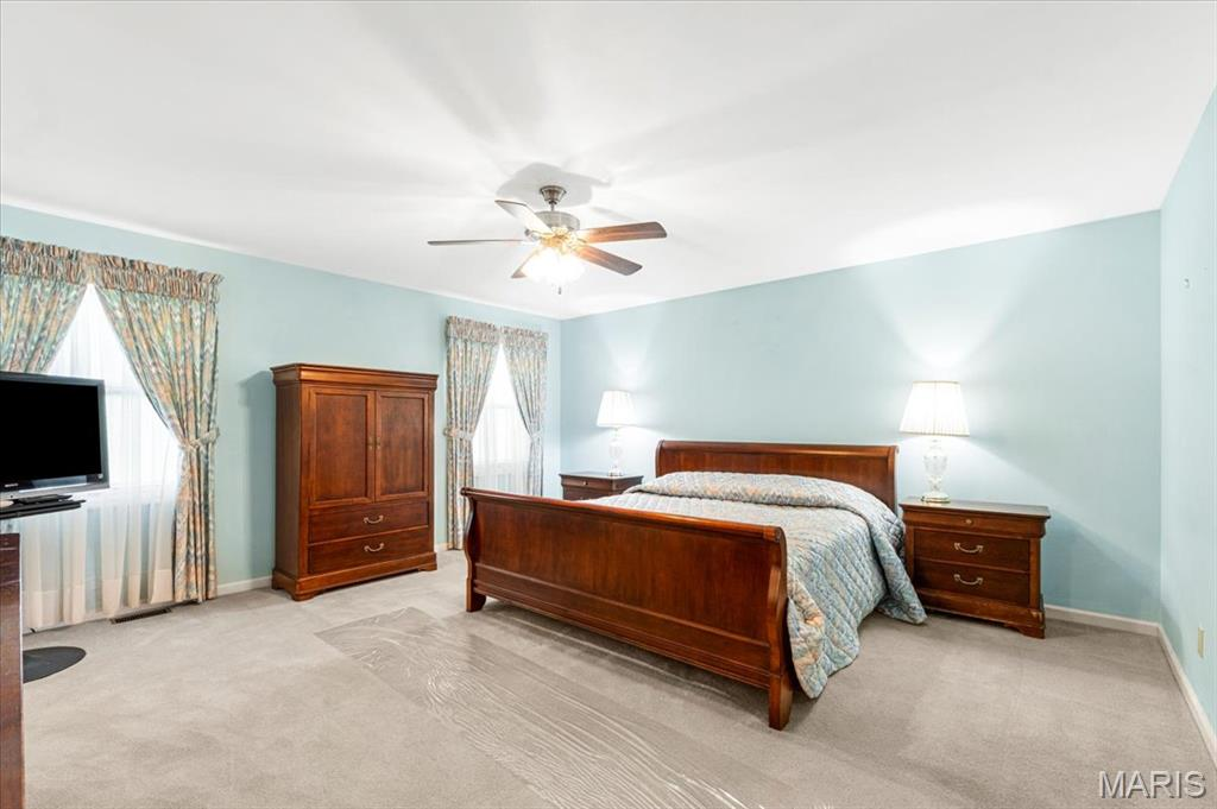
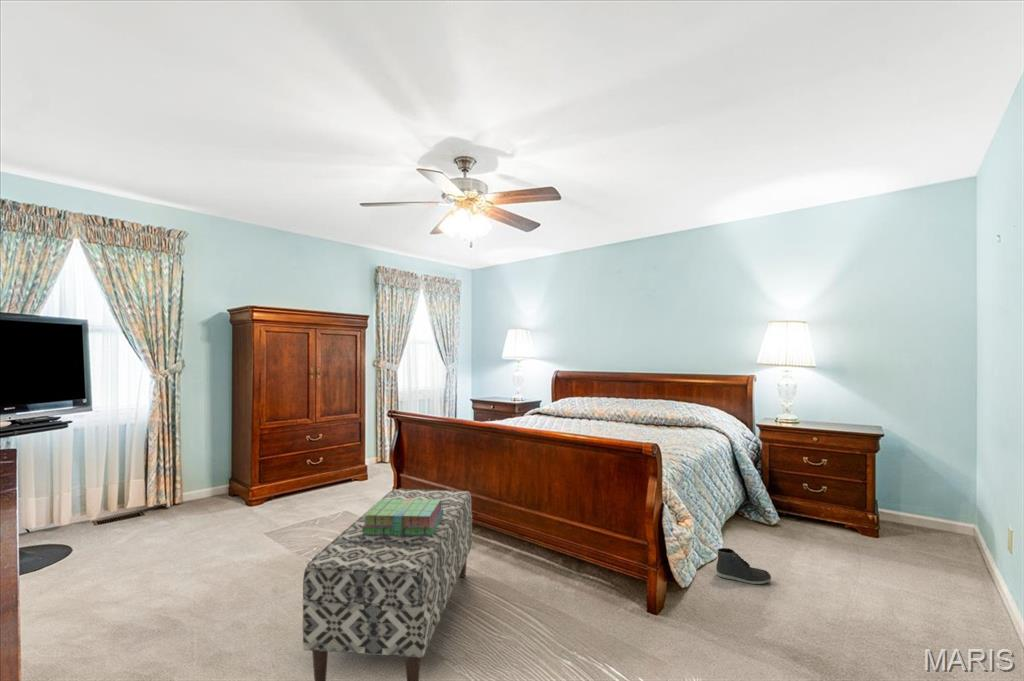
+ stack of books [361,498,443,536]
+ bench [302,488,473,681]
+ sneaker [715,547,772,585]
